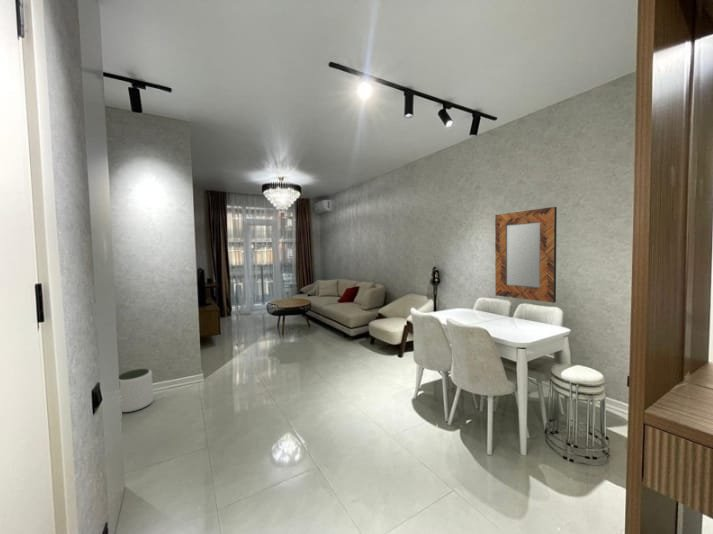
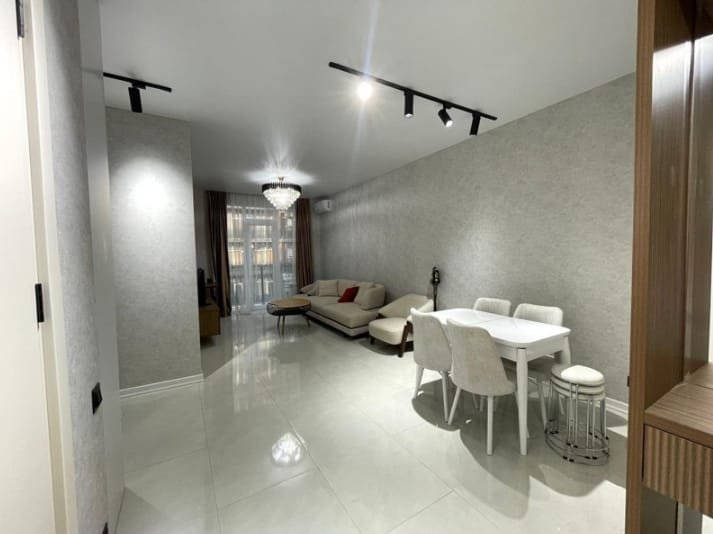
- plant pot [118,368,154,413]
- home mirror [494,206,558,304]
